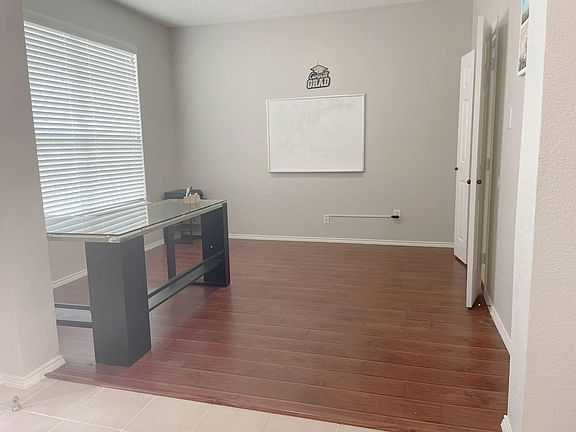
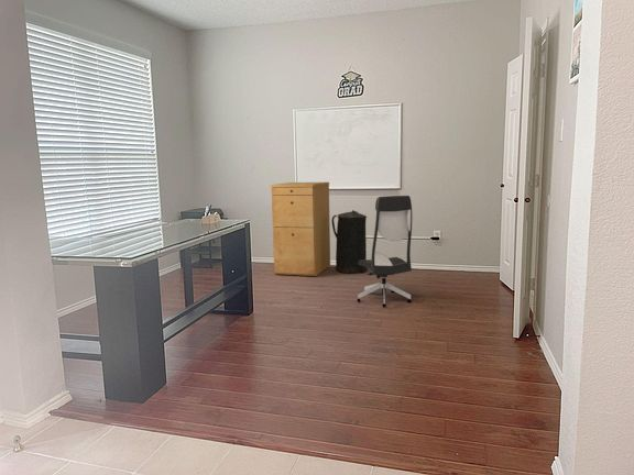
+ office chair [357,195,413,308]
+ trash can [330,209,368,275]
+ filing cabinet [269,181,331,277]
